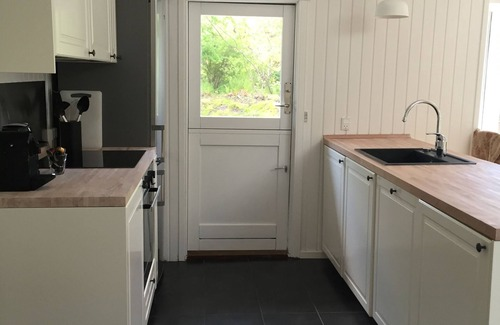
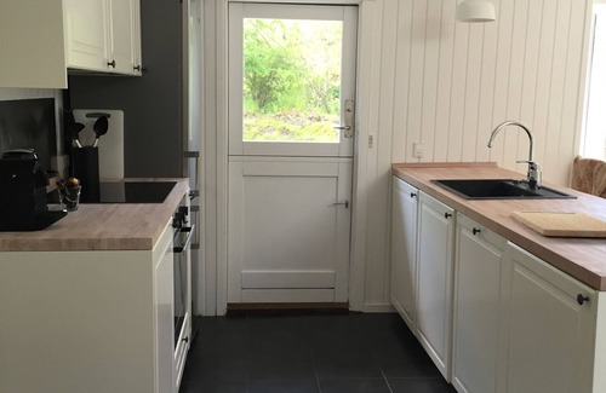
+ cutting board [509,209,606,238]
